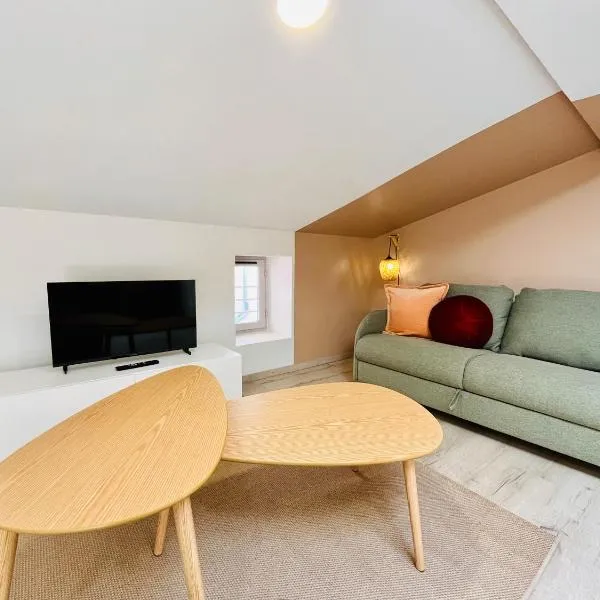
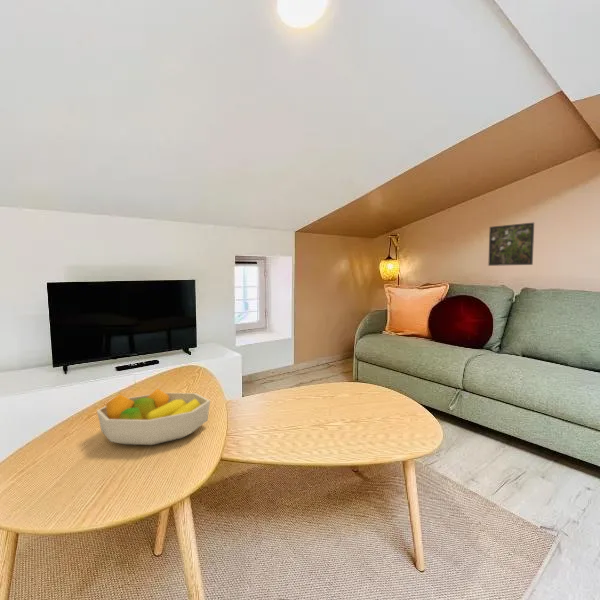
+ fruit bowl [96,388,211,446]
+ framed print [487,222,535,267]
